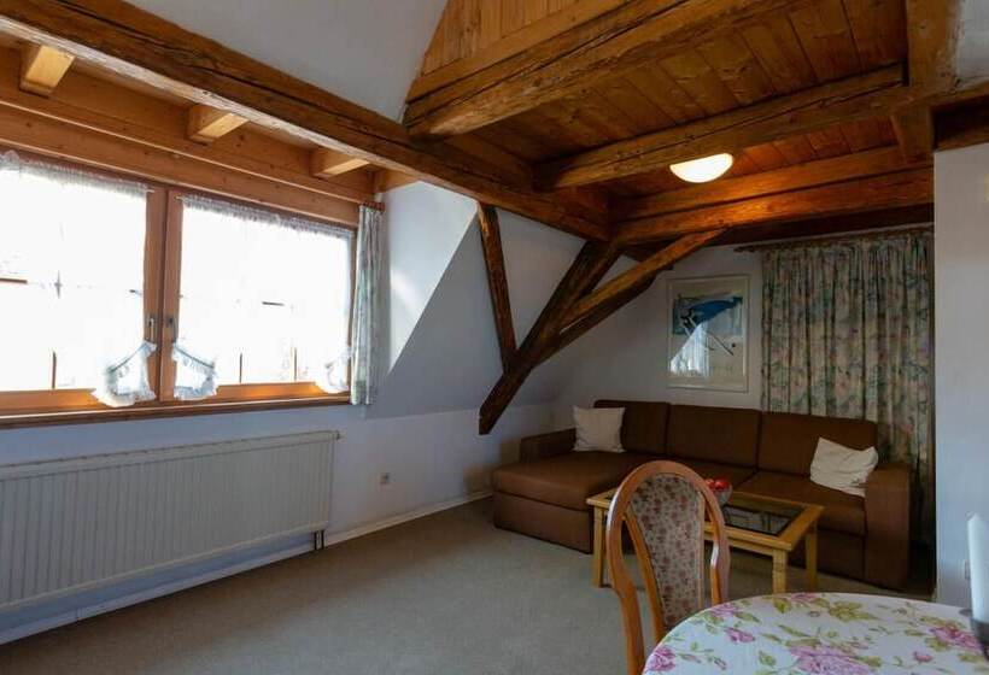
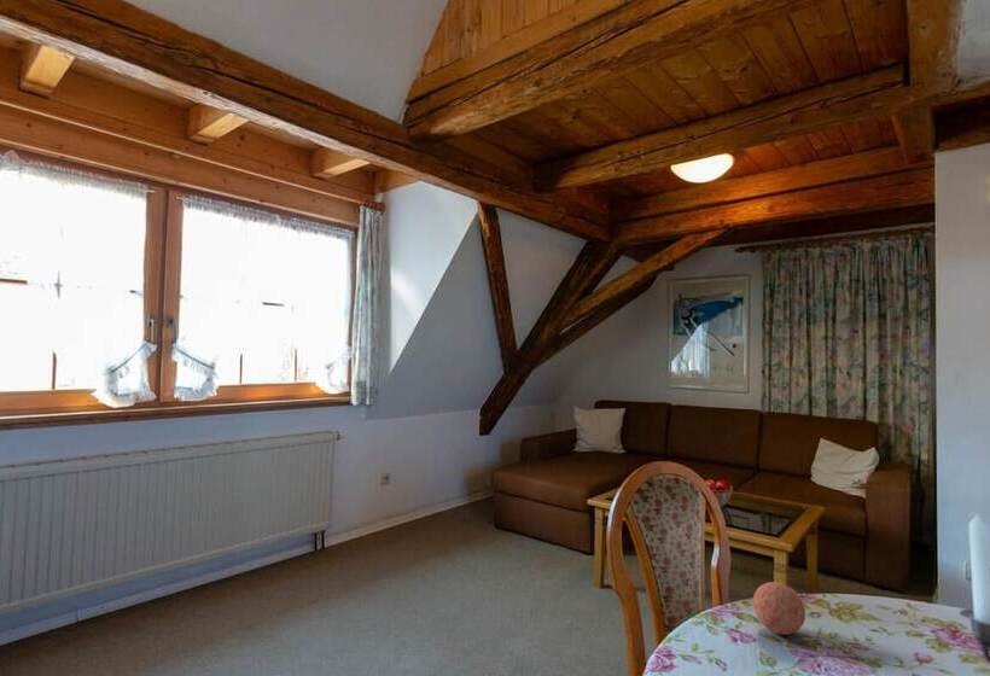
+ decorative ball [752,581,806,635]
